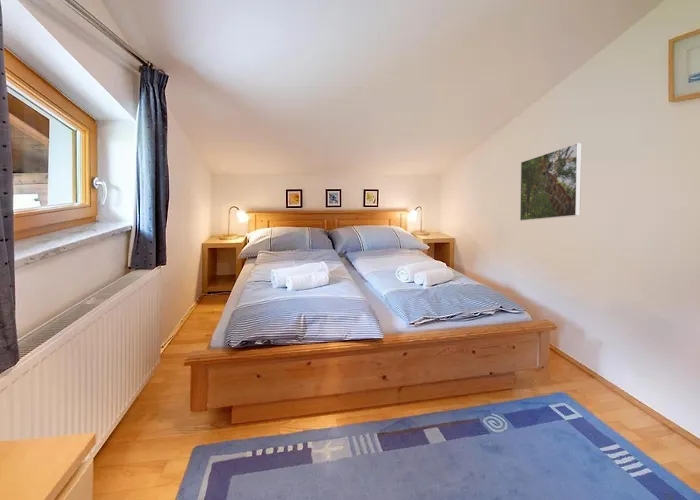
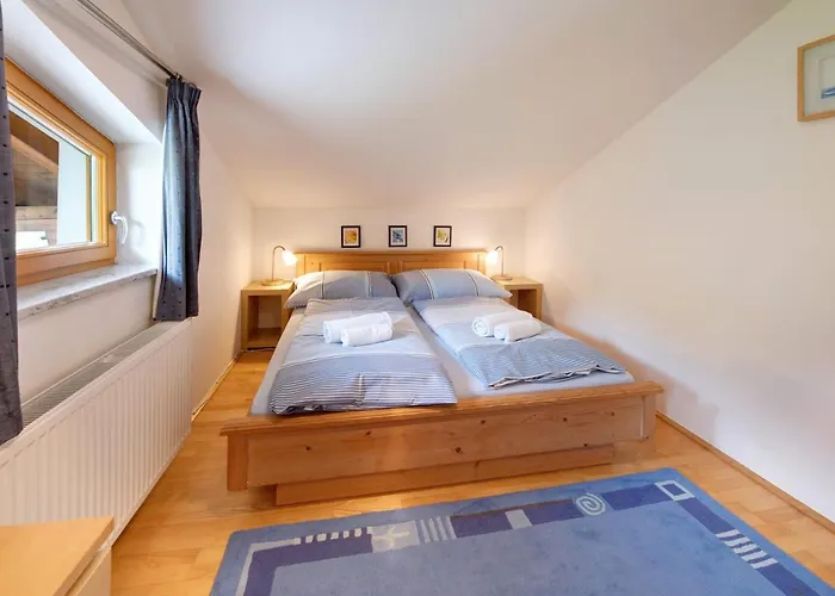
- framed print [519,142,582,222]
